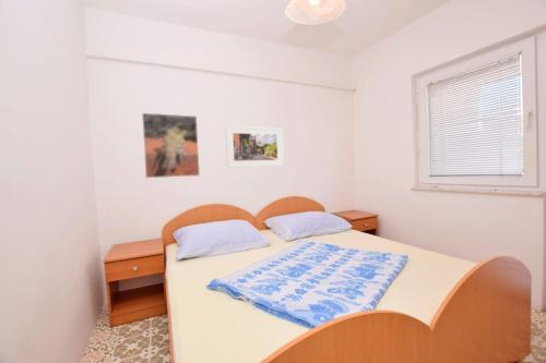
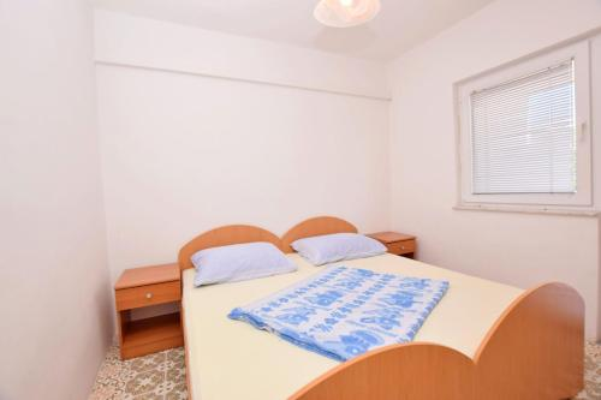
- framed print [224,124,285,169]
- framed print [141,112,201,179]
